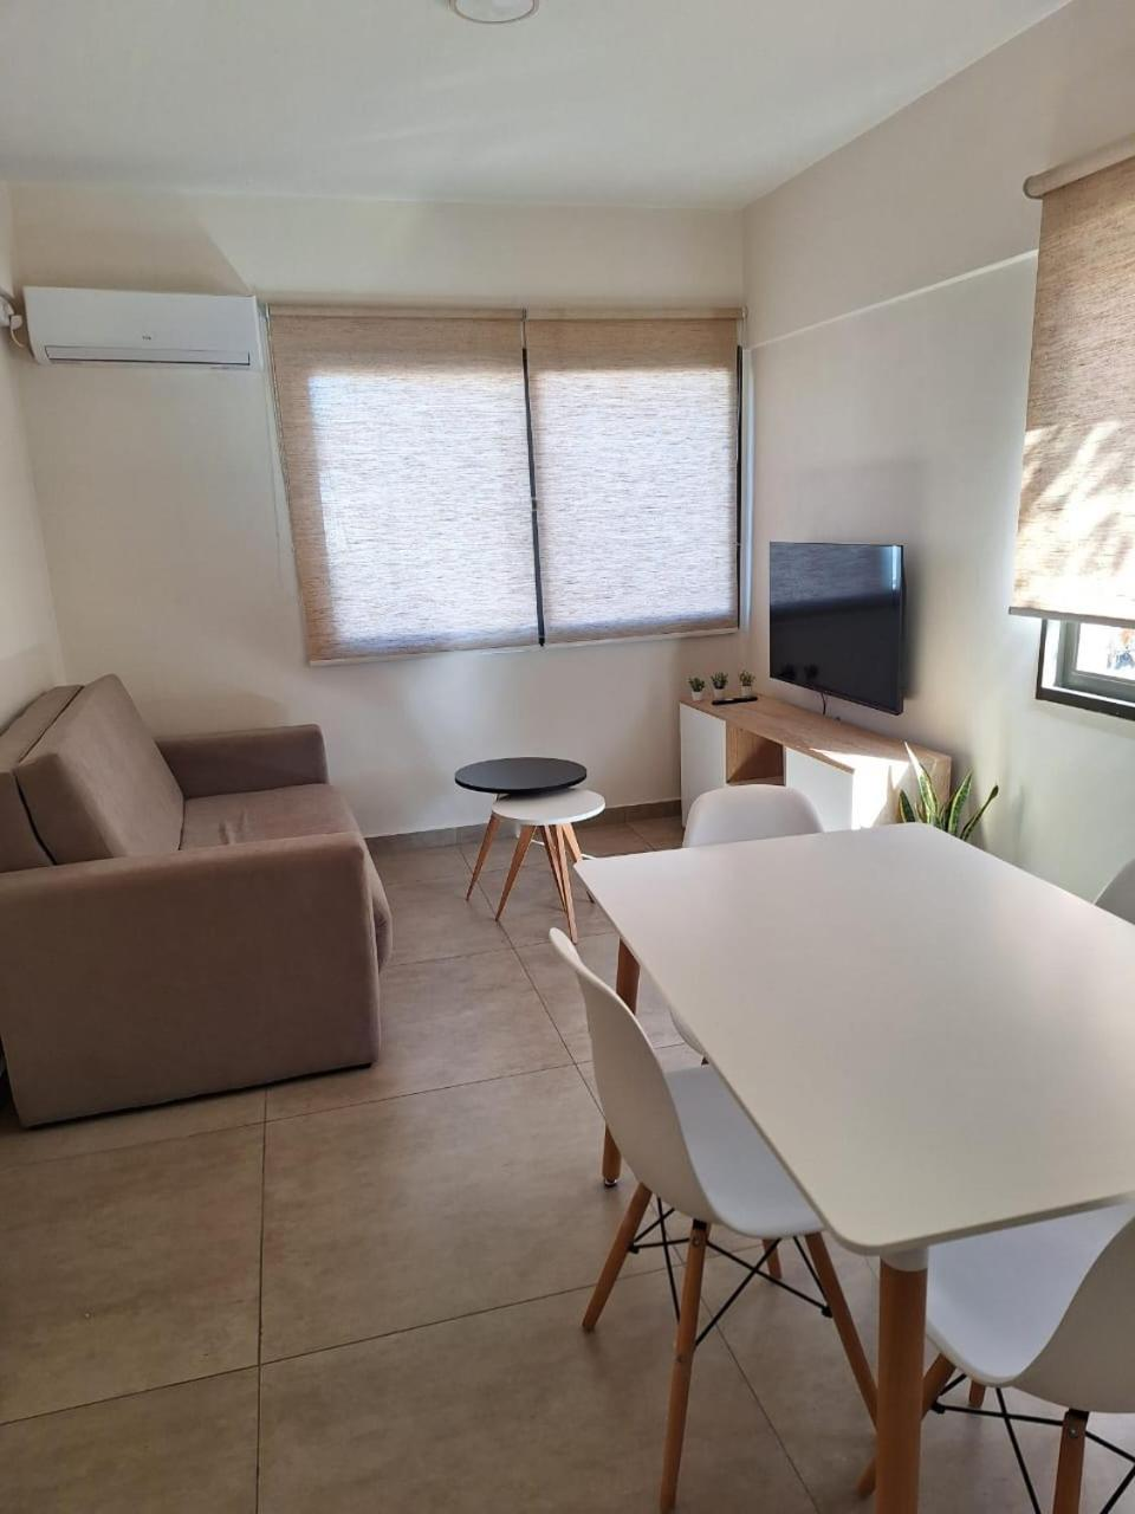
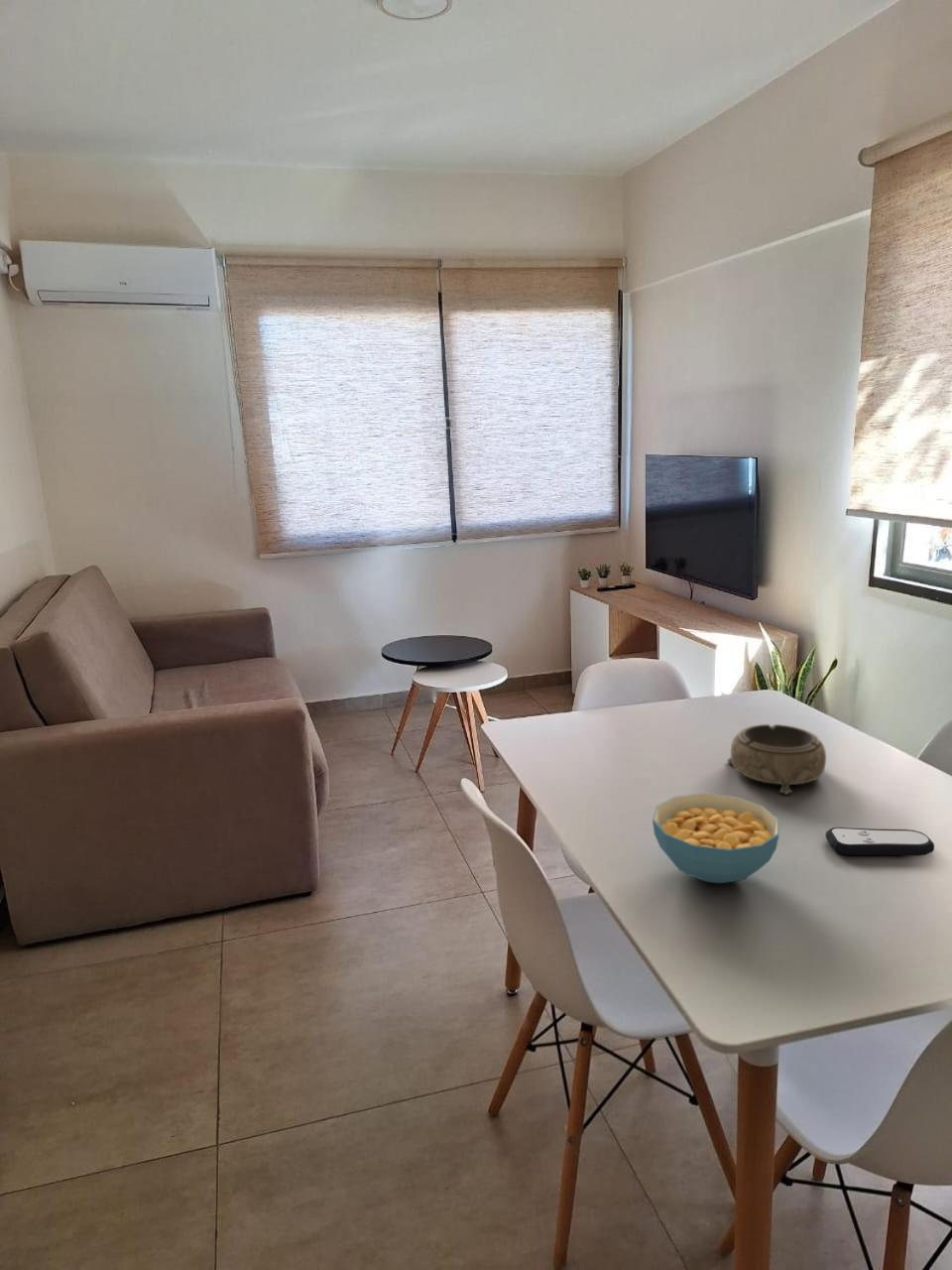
+ cereal bowl [652,792,780,884]
+ decorative bowl [726,723,827,796]
+ remote control [825,826,935,856]
